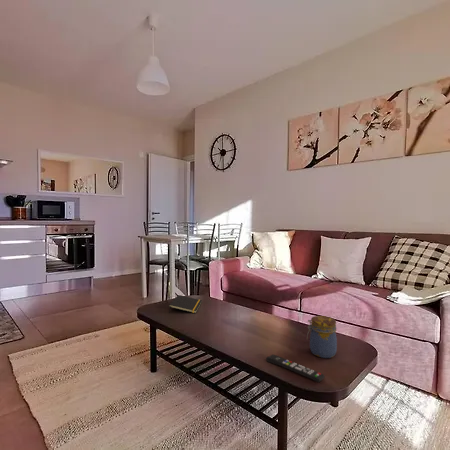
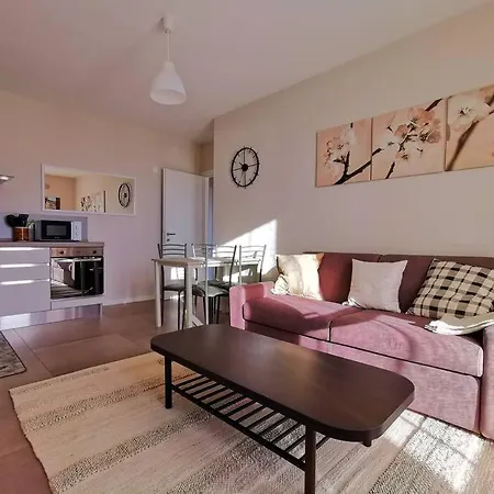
- jar [306,315,338,359]
- notepad [168,294,203,314]
- remote control [265,353,326,383]
